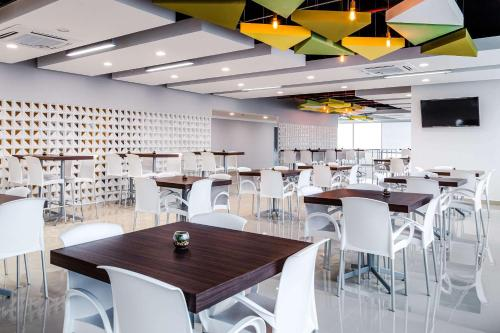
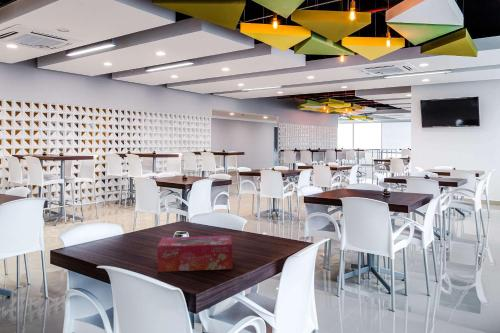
+ tissue box [156,235,233,273]
